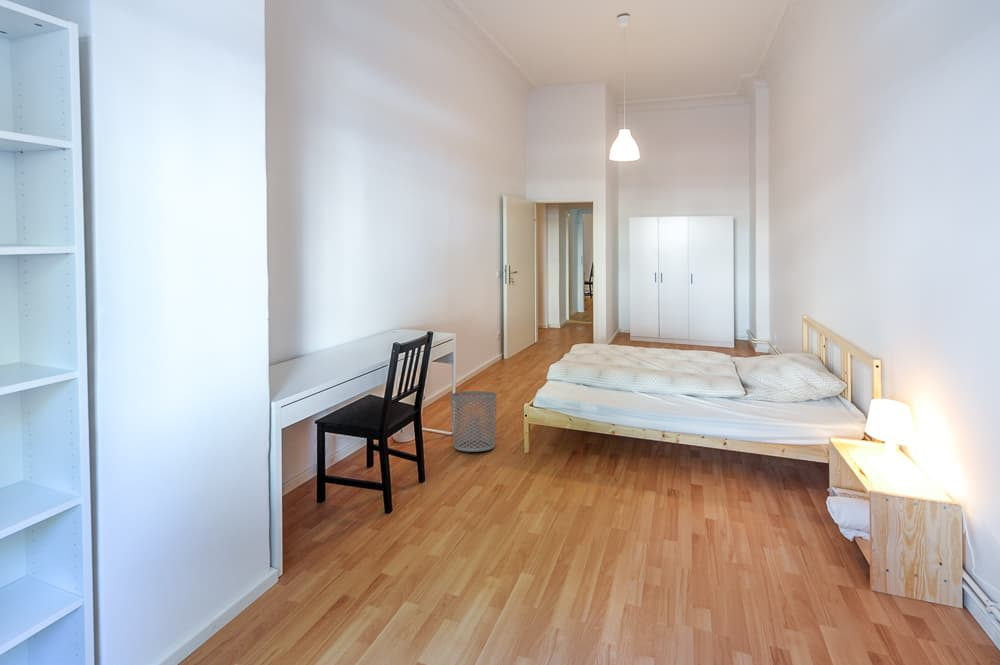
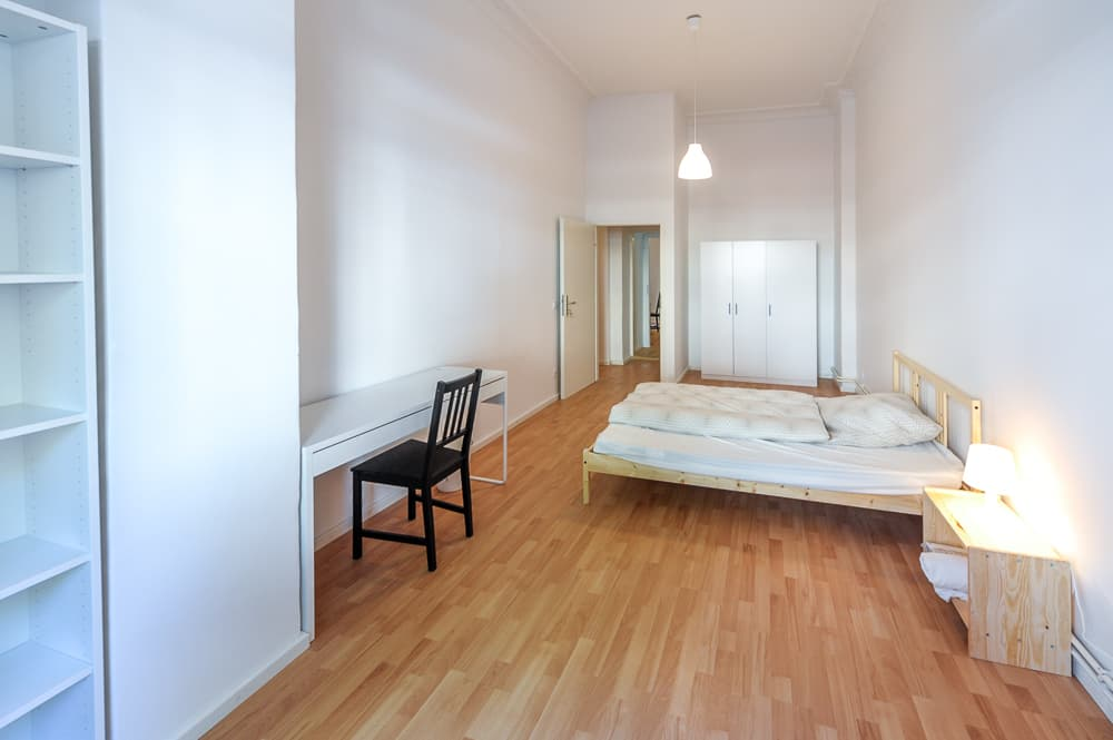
- waste bin [450,390,498,453]
